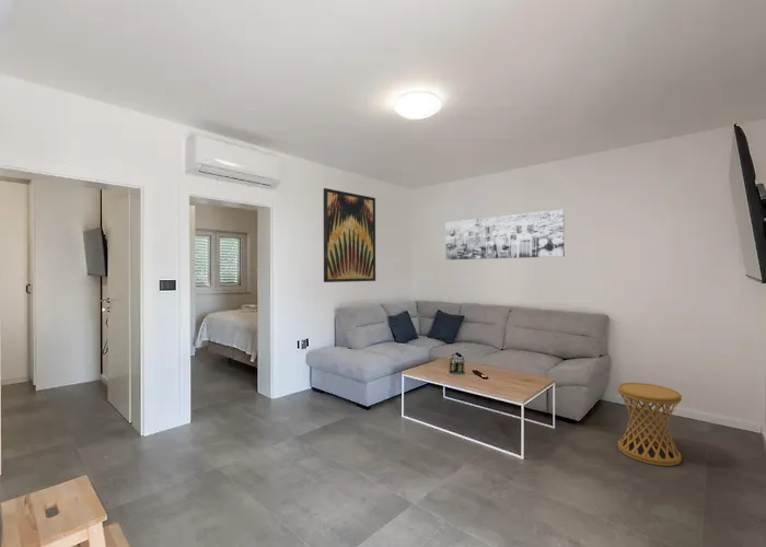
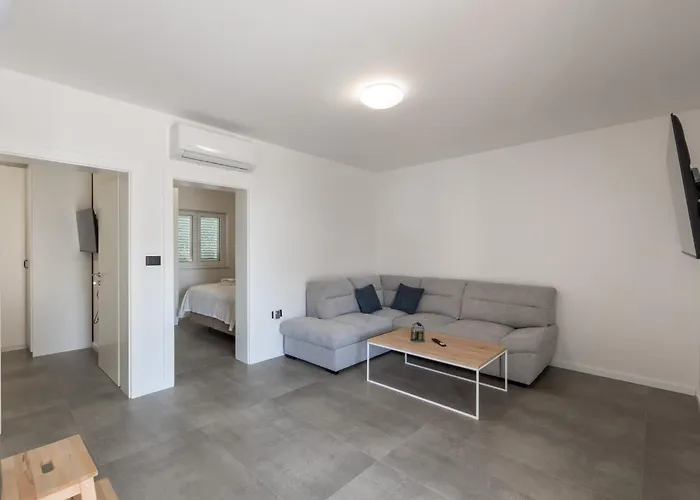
- side table [617,382,683,467]
- wall art [323,187,376,283]
- wall art [444,209,566,261]
